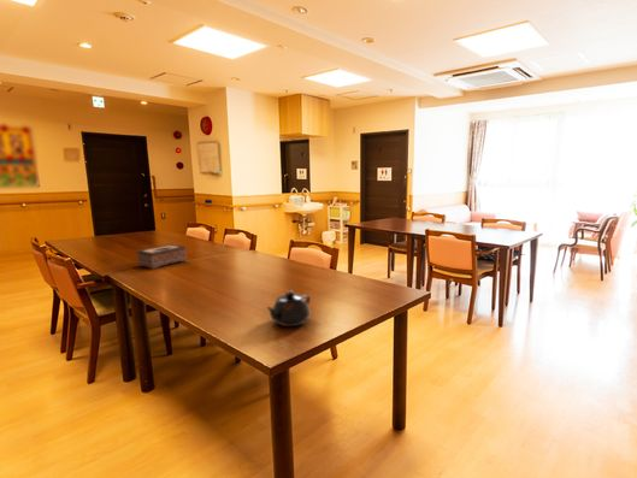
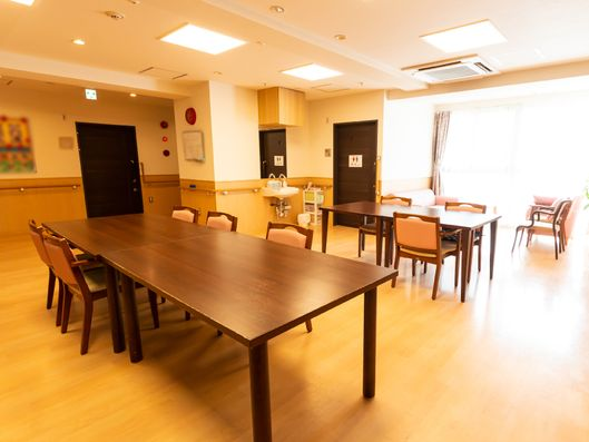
- teapot [264,290,312,327]
- tissue box [136,243,188,270]
